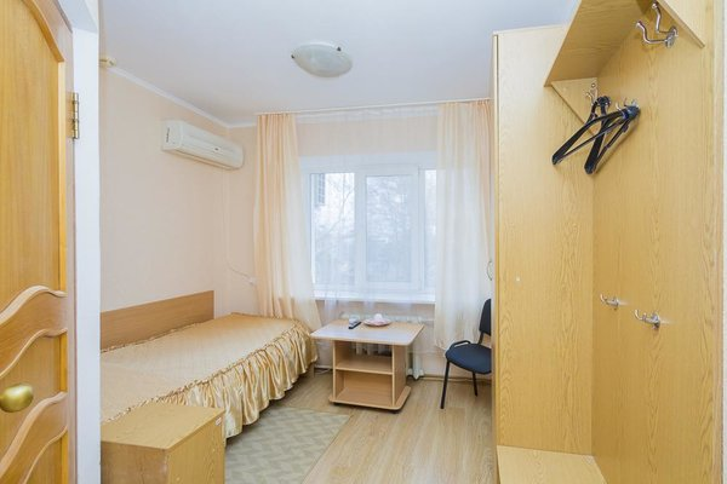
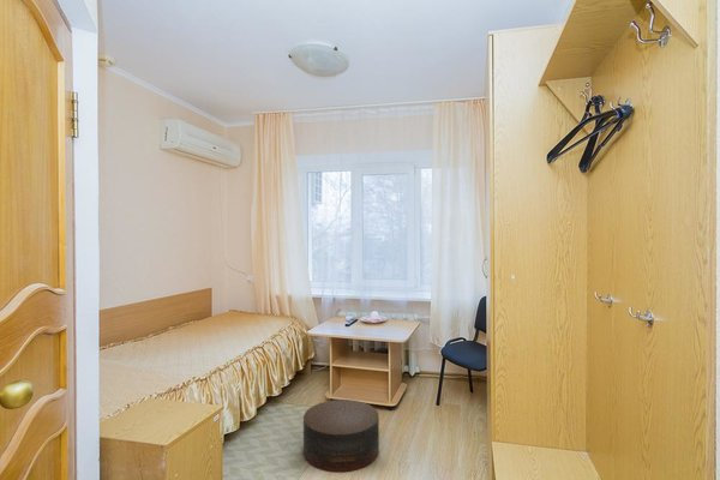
+ stool [302,398,380,474]
